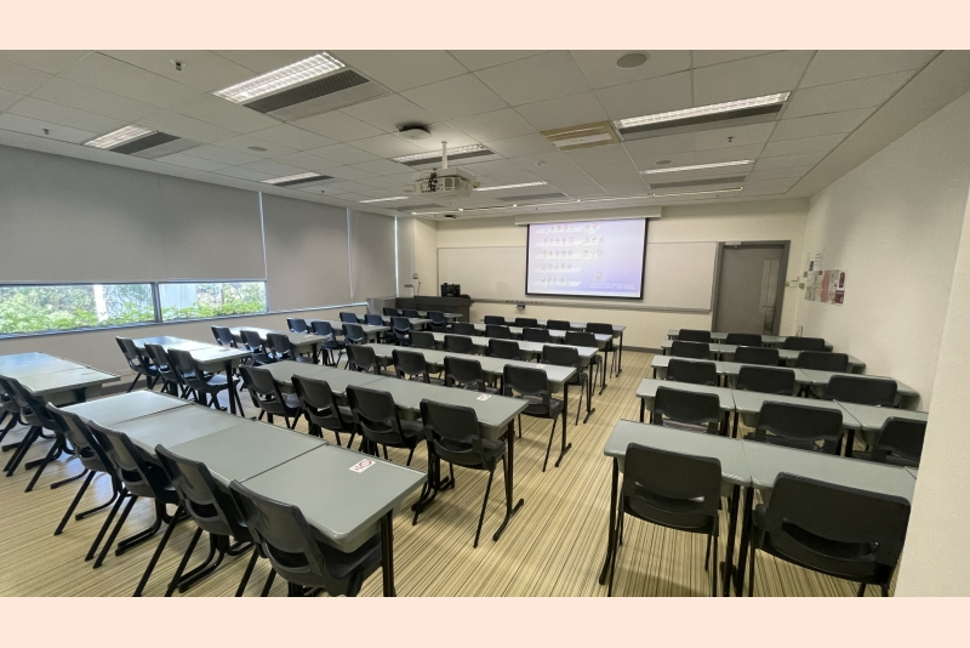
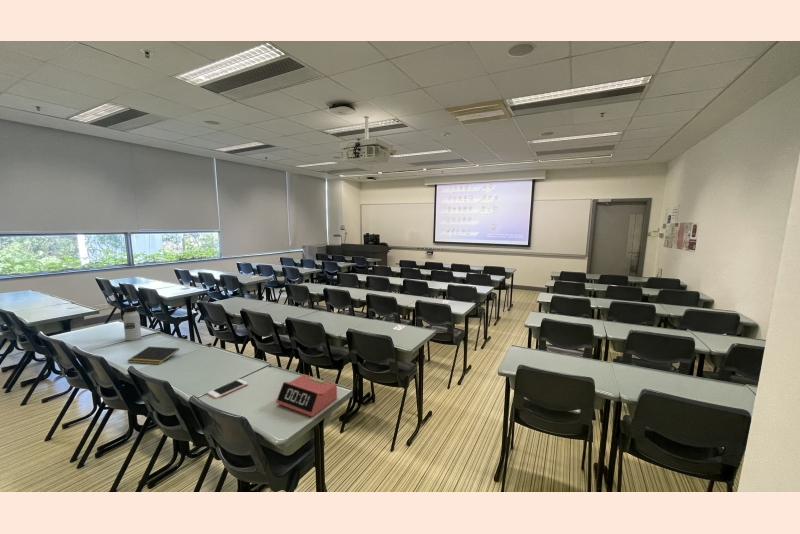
+ notepad [126,346,180,365]
+ cell phone [207,378,249,400]
+ alarm clock [275,373,338,417]
+ water bottle [122,305,142,341]
